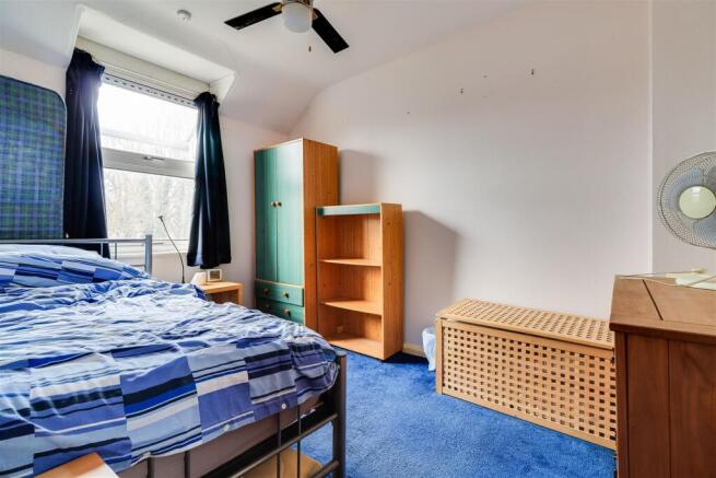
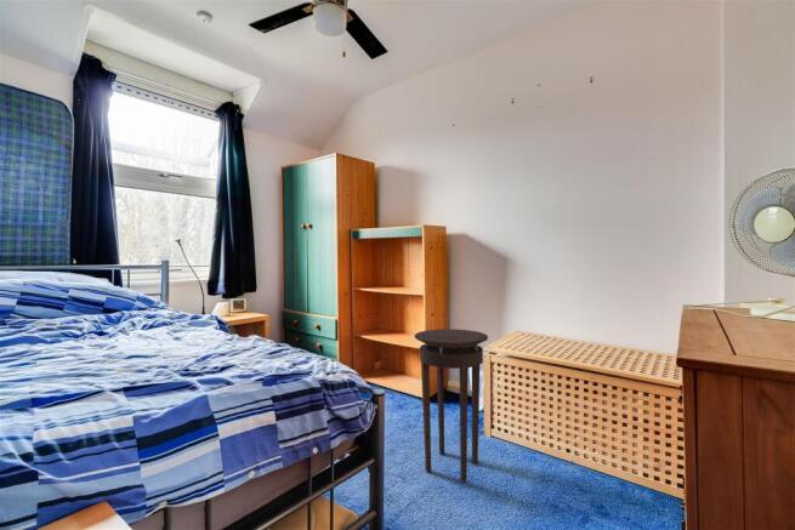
+ stool [414,327,489,483]
